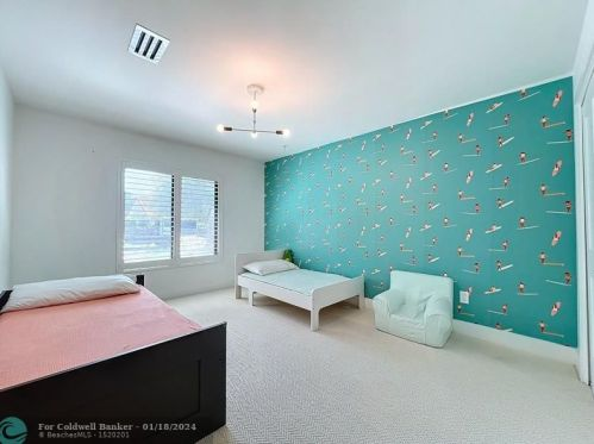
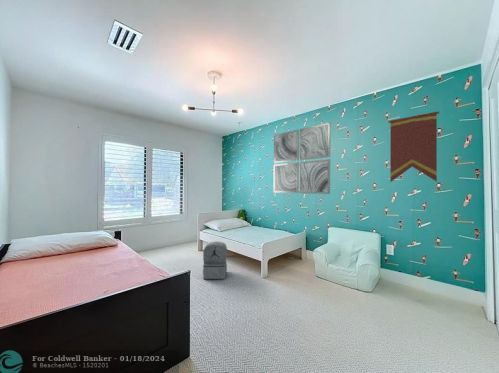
+ wall art [272,121,332,195]
+ pennant [387,110,441,183]
+ backpack [202,240,228,280]
